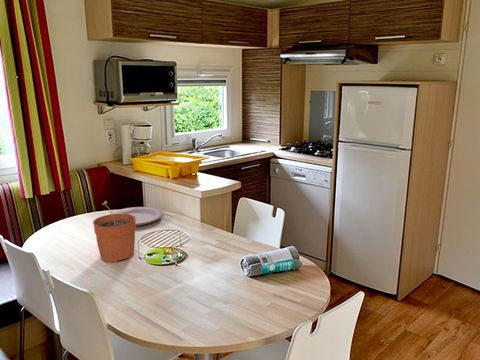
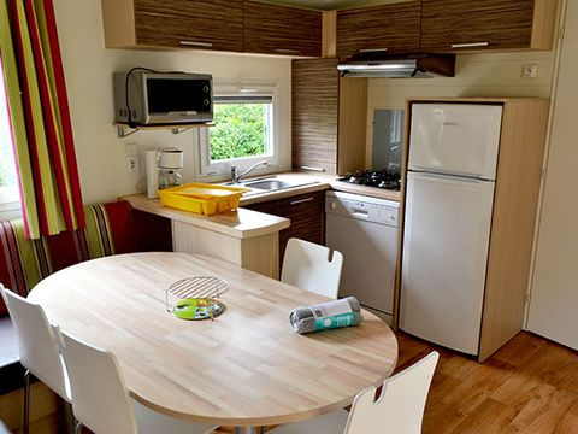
- plate [108,206,164,227]
- plant pot [92,200,137,264]
